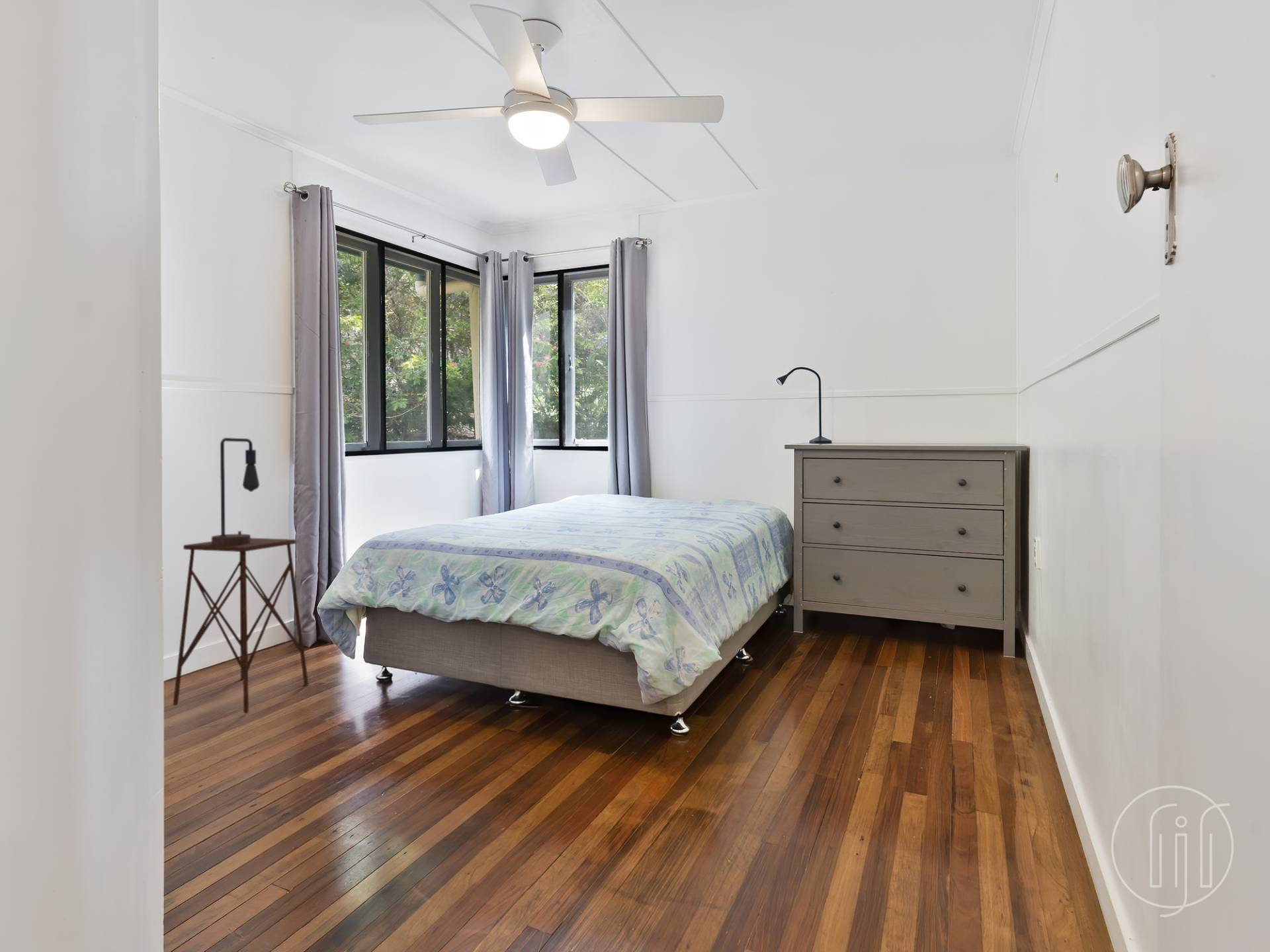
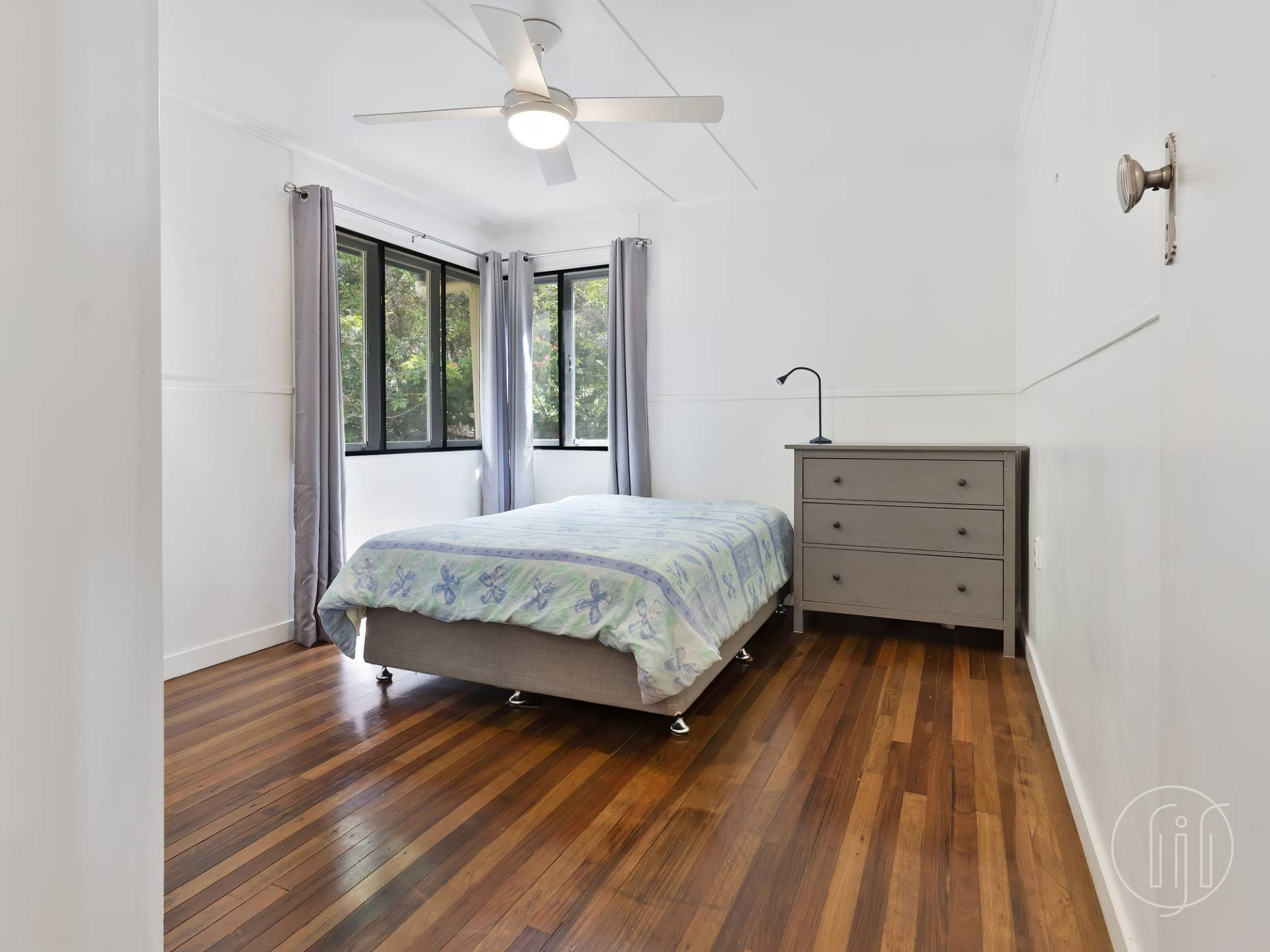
- side table [172,537,309,714]
- table lamp [211,437,260,546]
